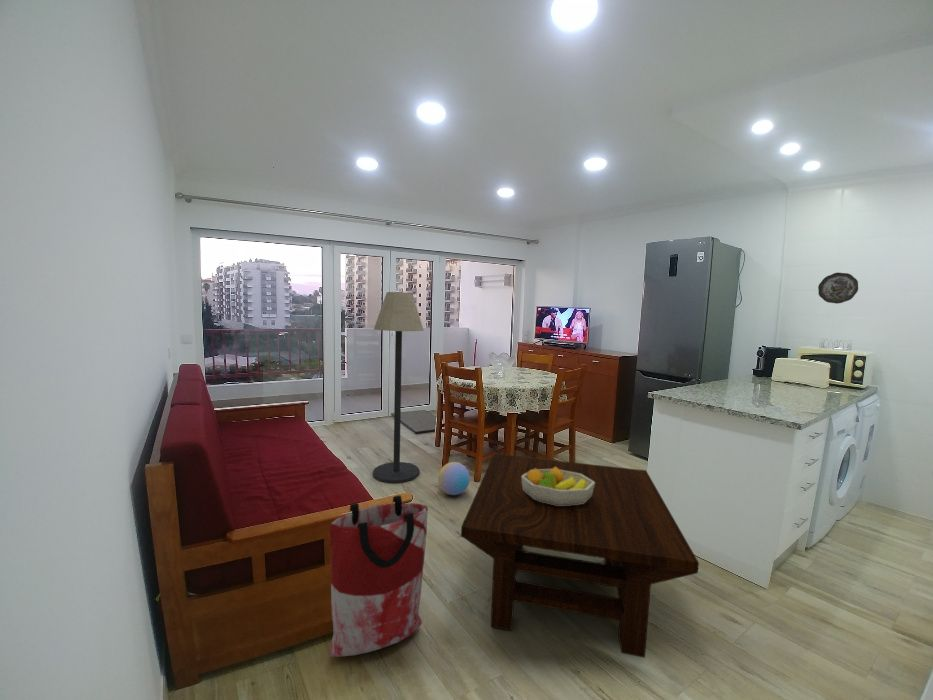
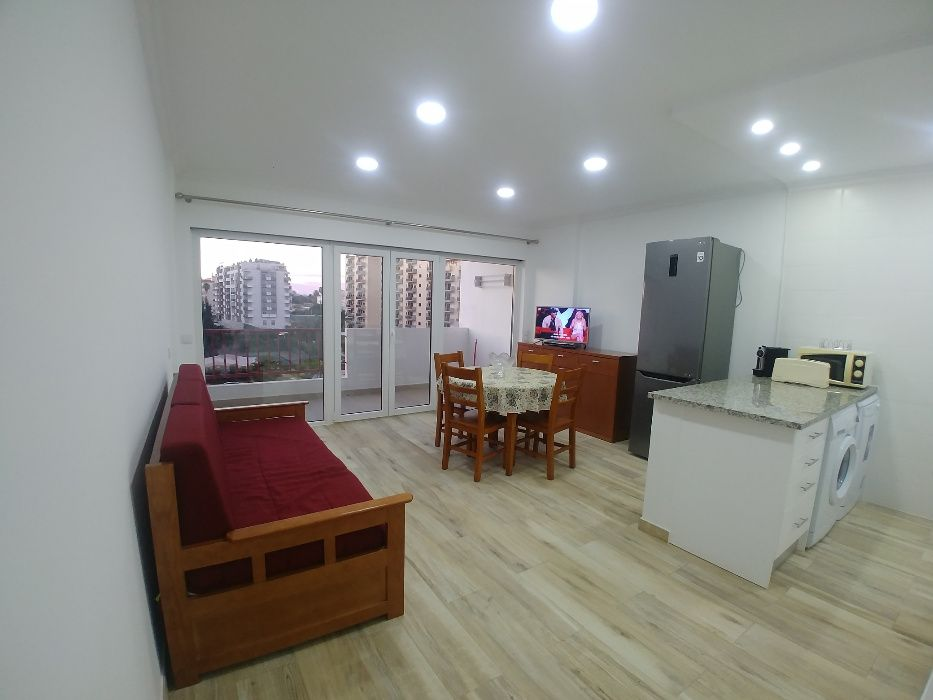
- floor lamp [372,291,424,484]
- fruit bowl [522,467,595,506]
- coffee table [460,453,700,659]
- decorative plate [817,272,859,305]
- doormat [390,409,437,435]
- ball [437,461,471,496]
- bag [328,494,429,658]
